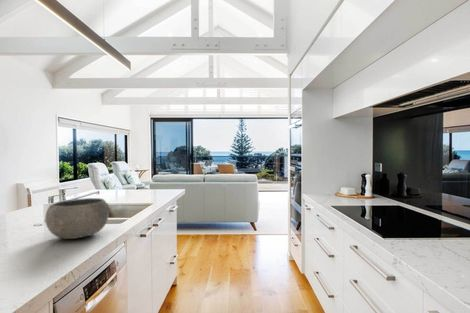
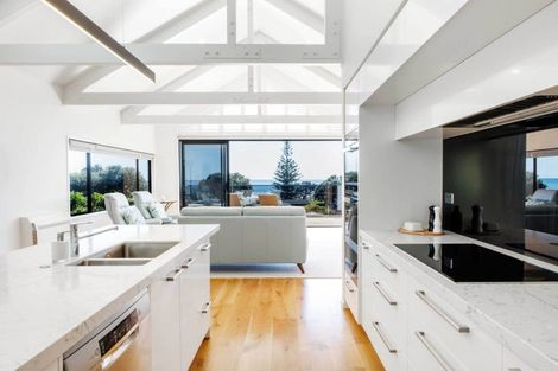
- bowl [44,197,111,240]
